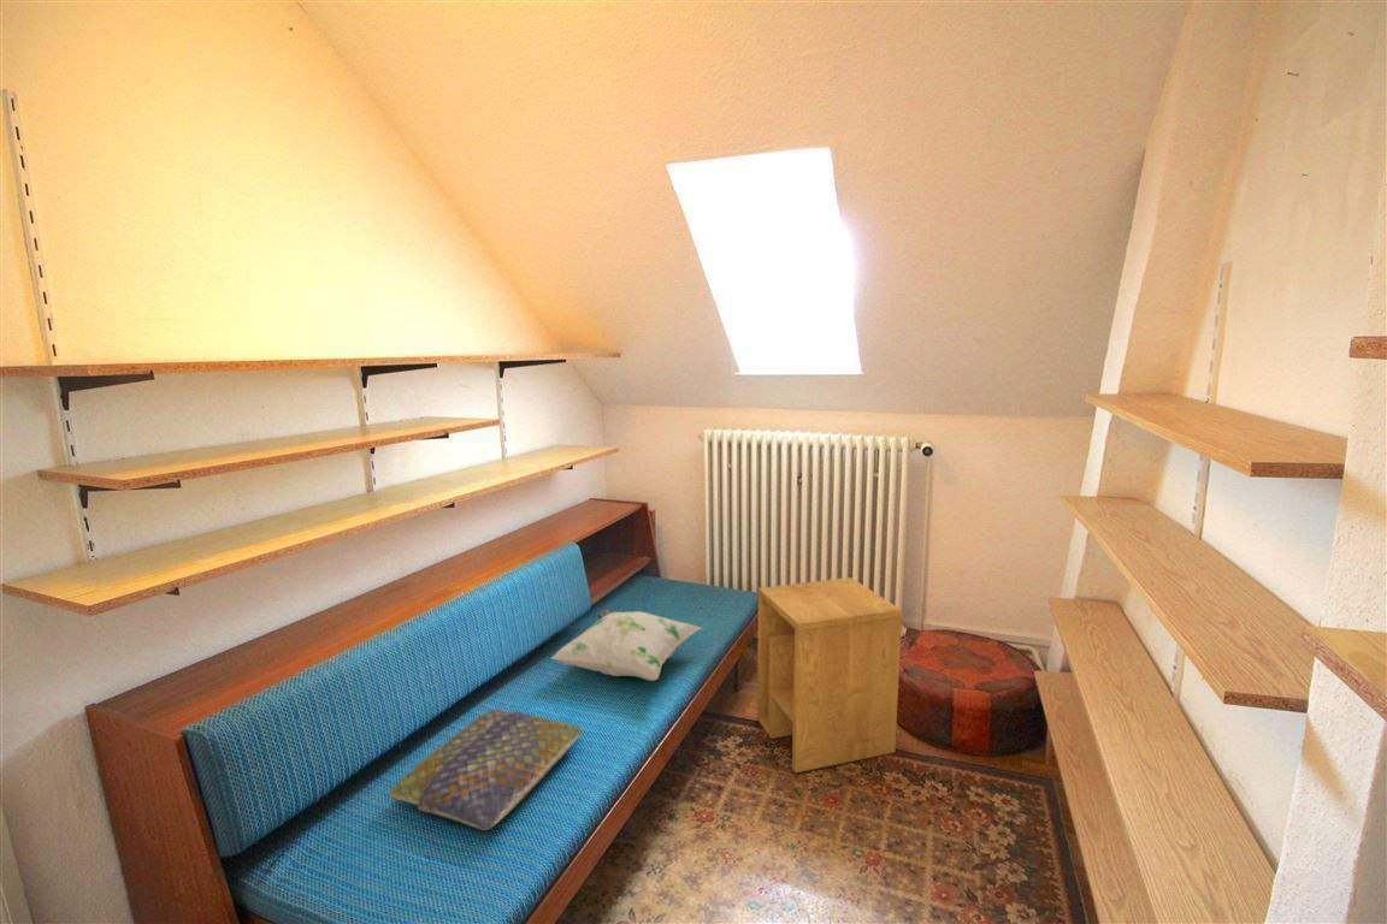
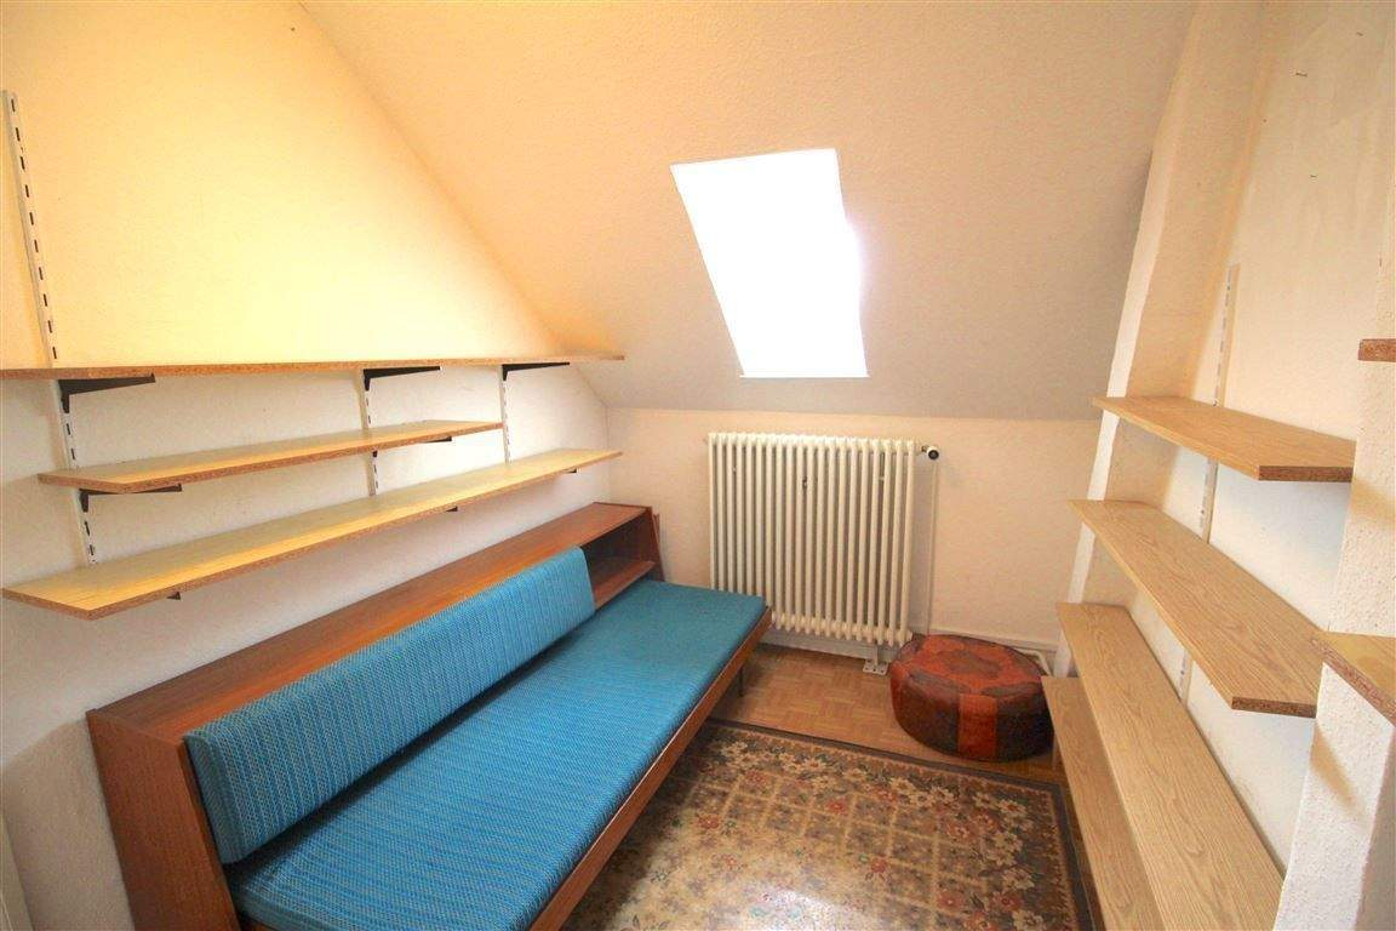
- decorative pillow [550,609,703,682]
- side table [756,576,903,774]
- cushion [388,709,584,831]
